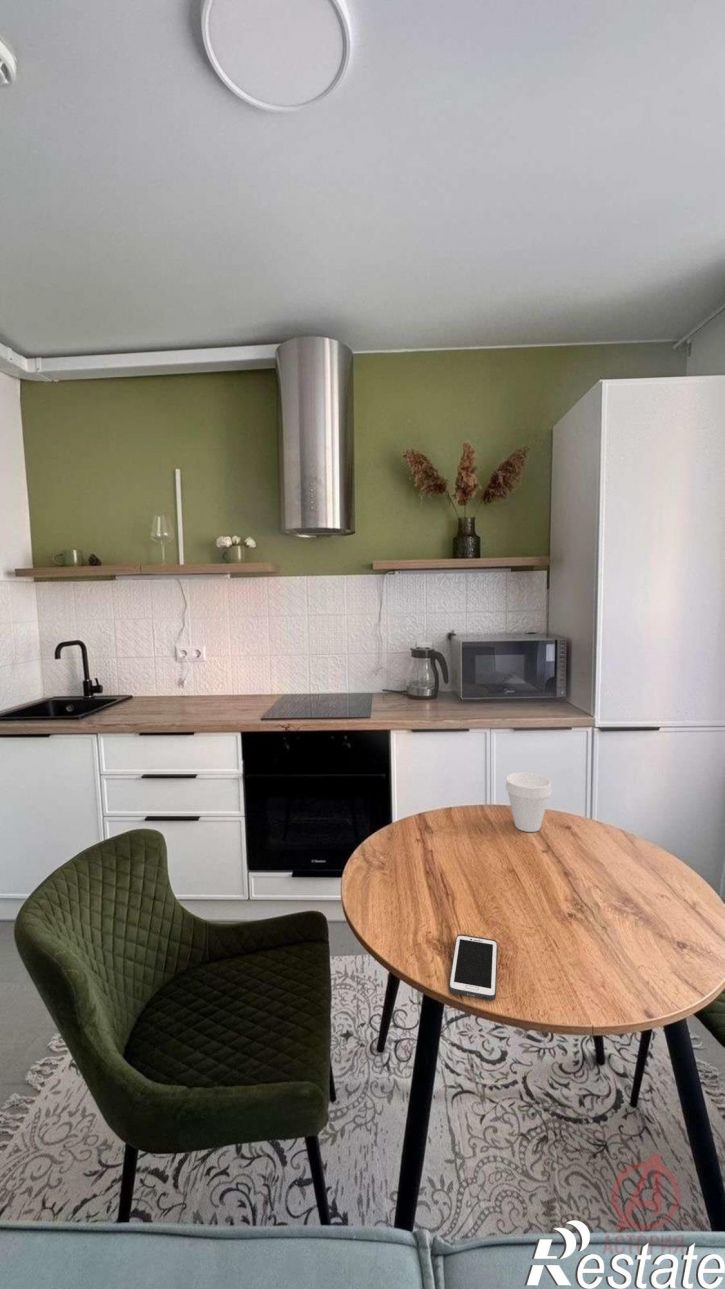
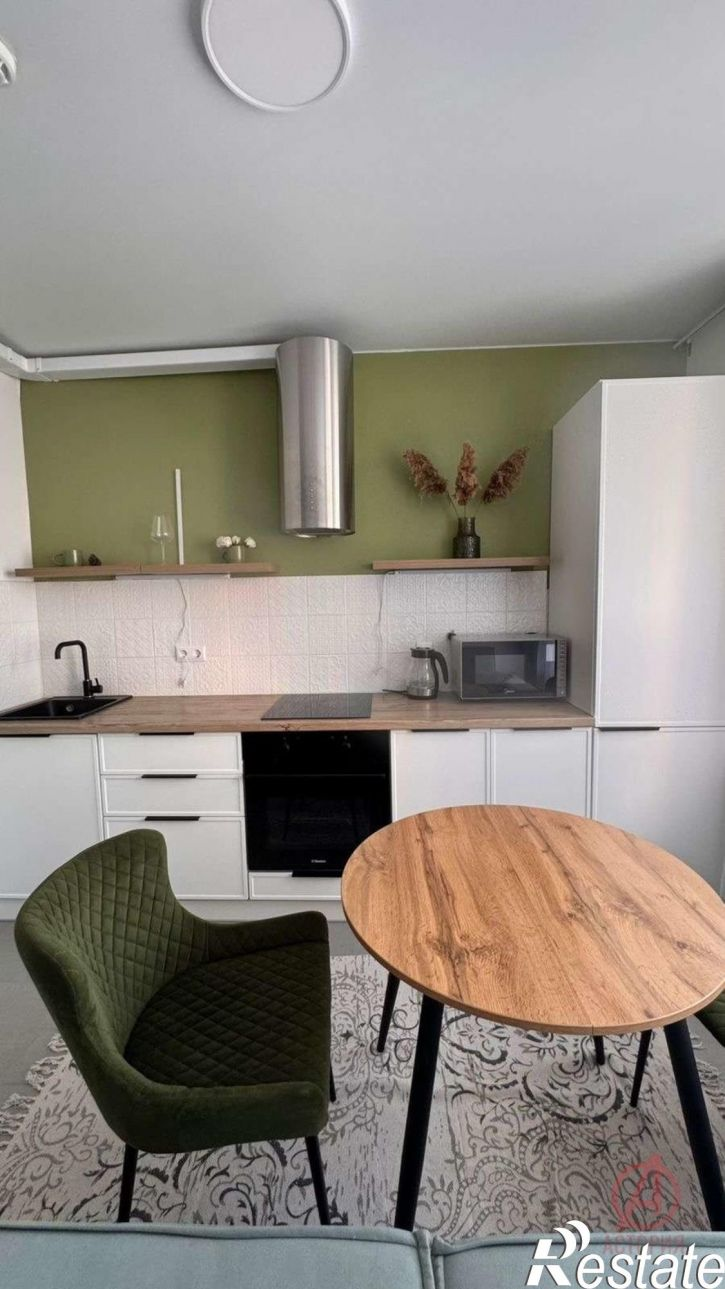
- cup [505,772,552,833]
- cell phone [448,933,499,1002]
